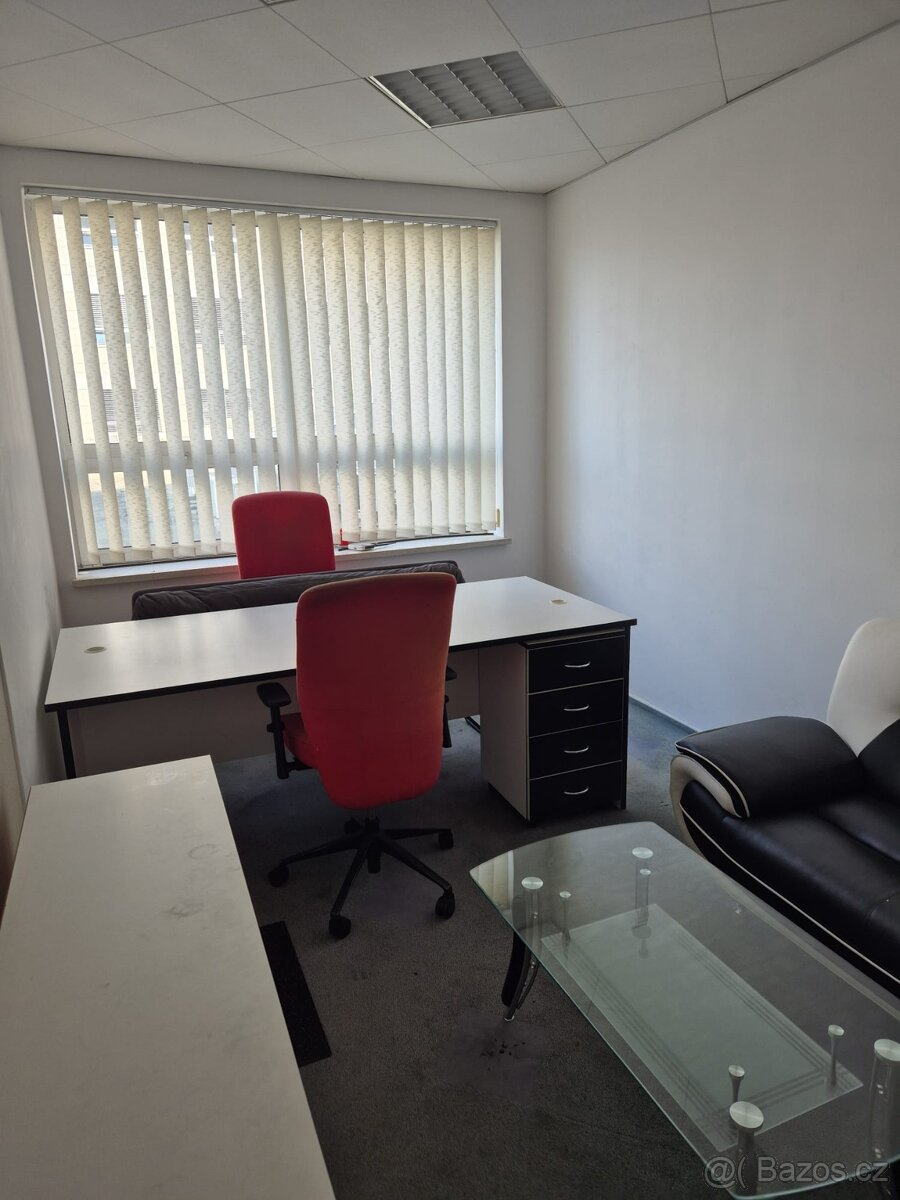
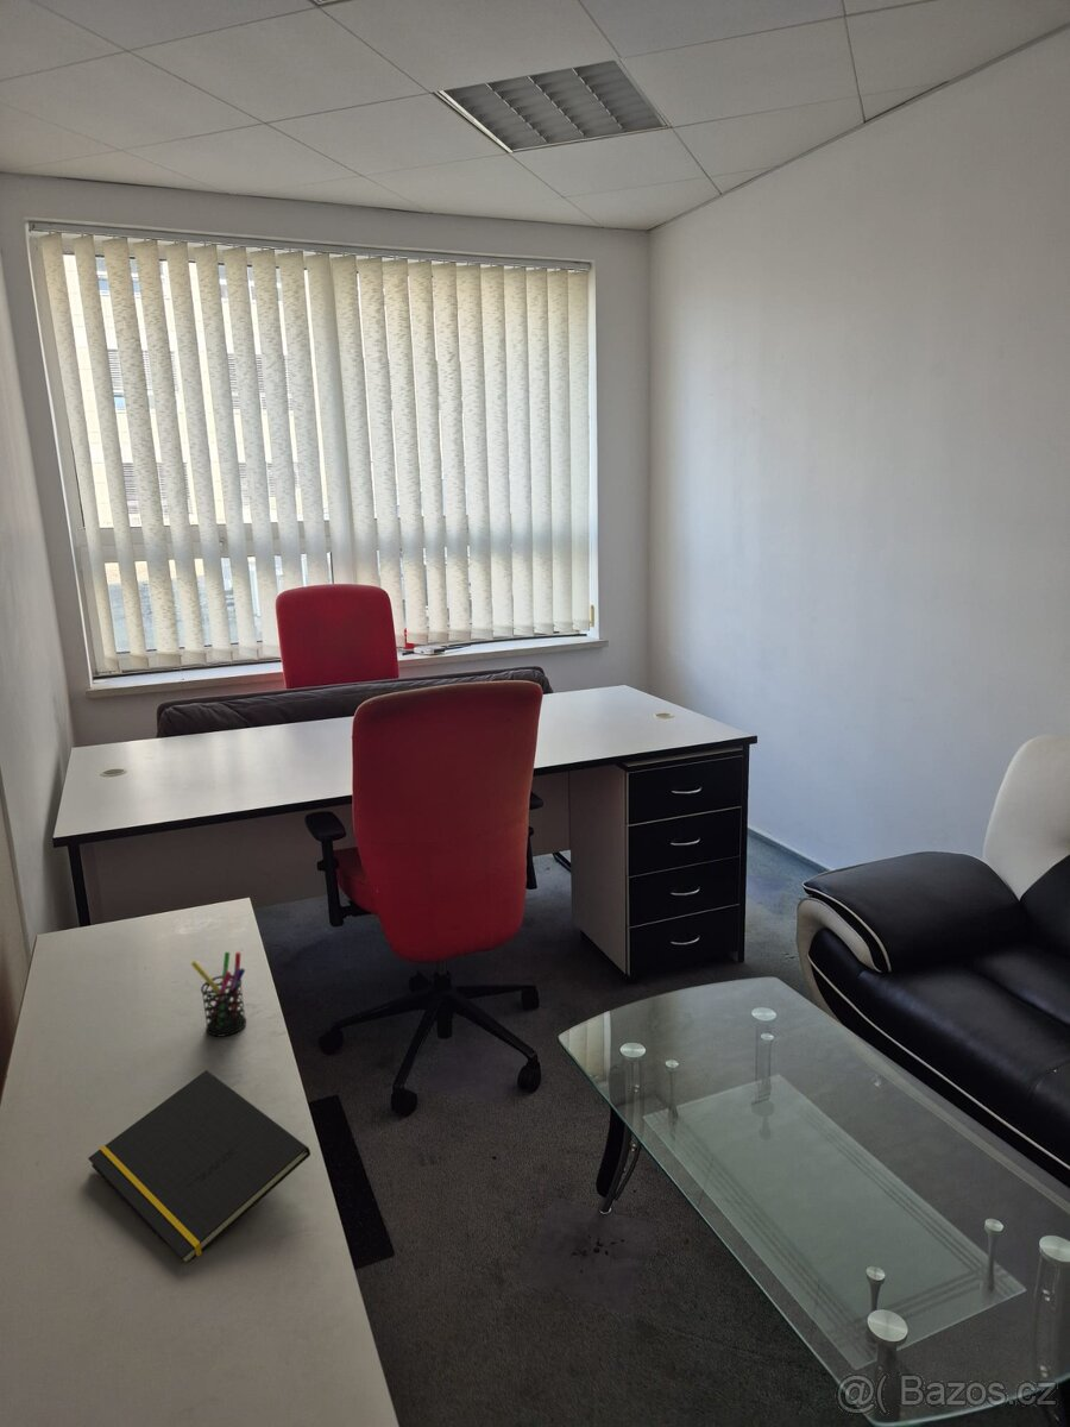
+ notepad [87,1069,311,1263]
+ pen holder [190,951,247,1038]
